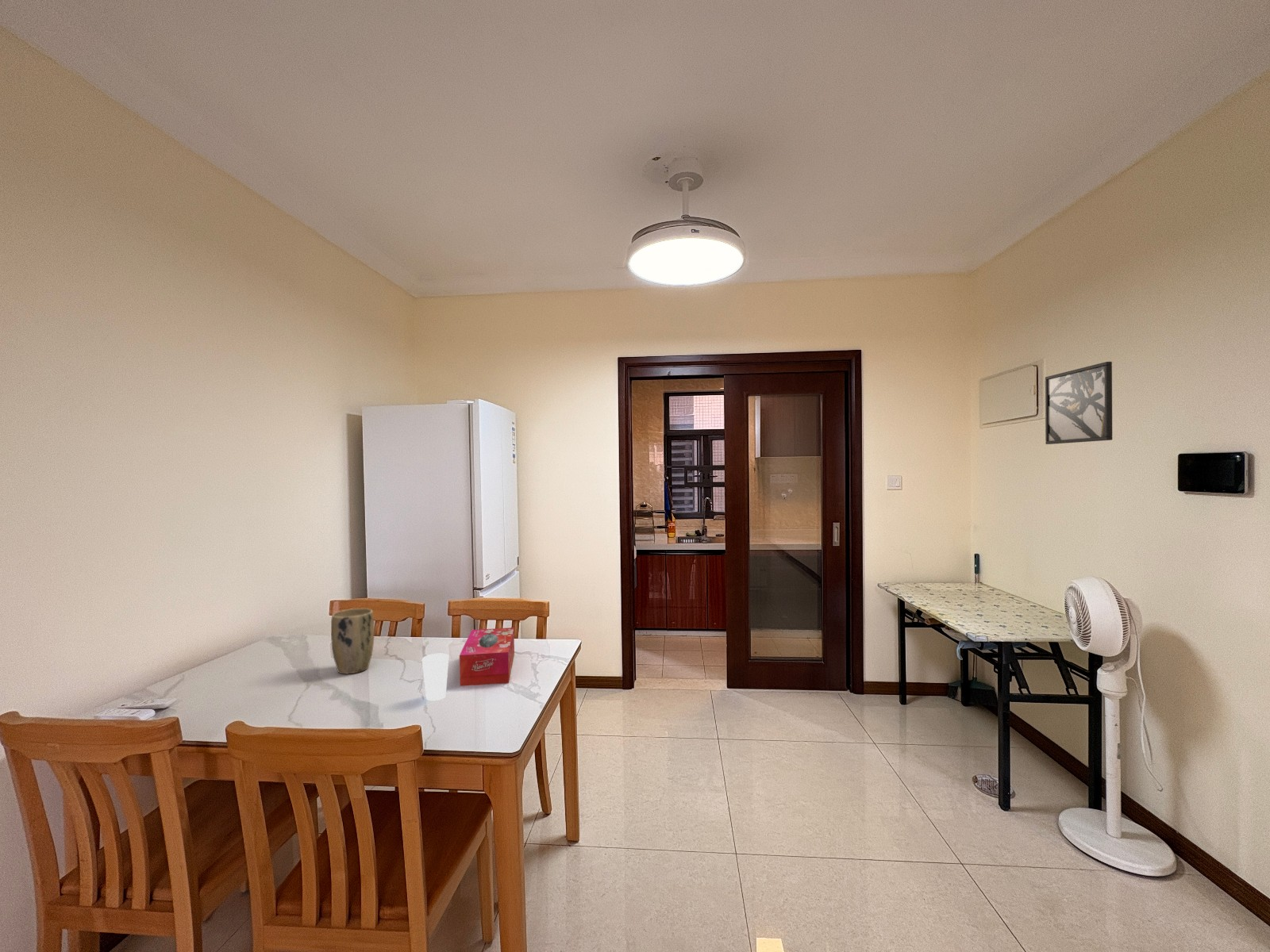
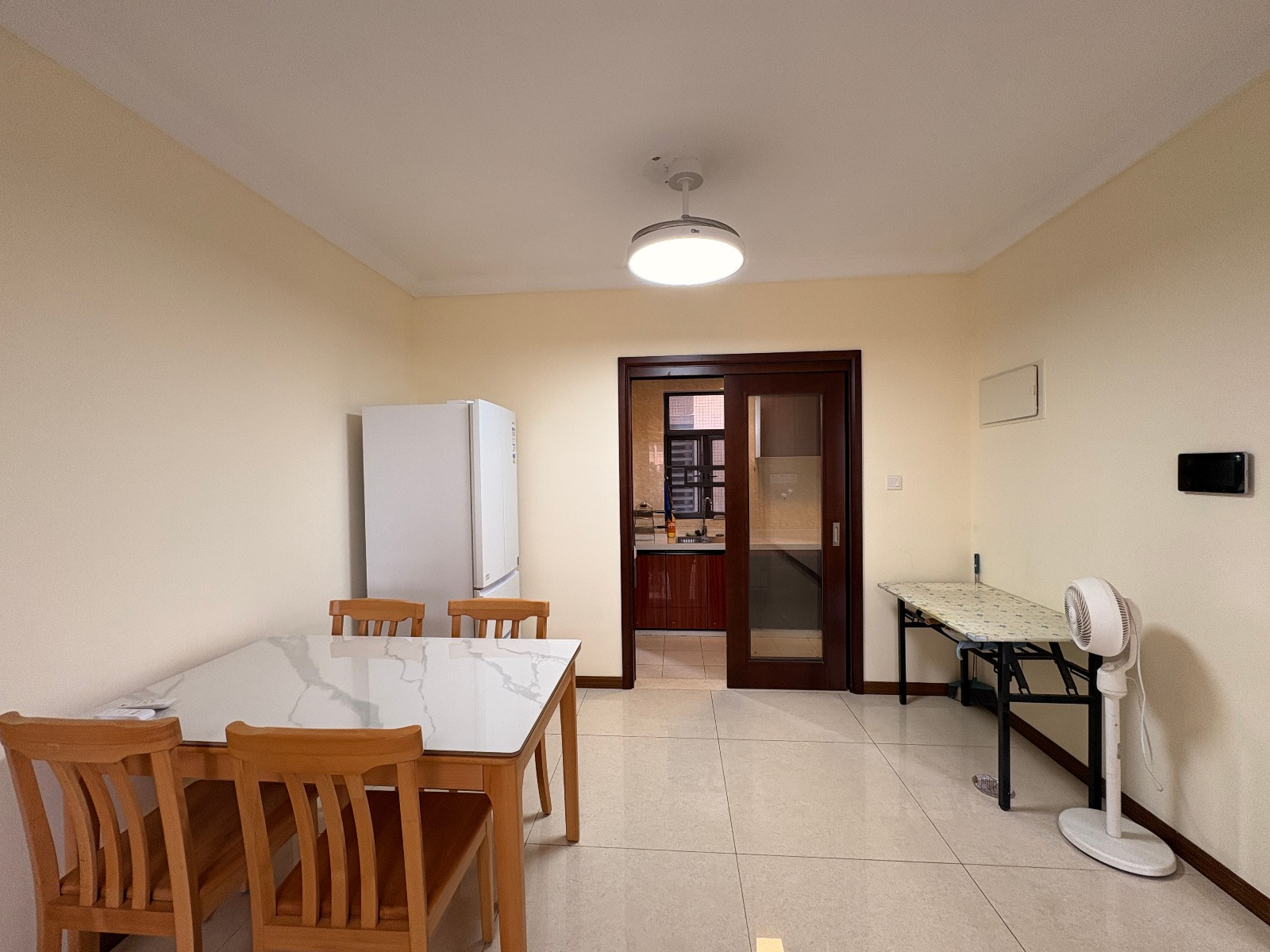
- plant pot [330,608,375,674]
- cup [421,653,449,701]
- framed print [1045,361,1113,445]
- tissue box [459,627,515,687]
